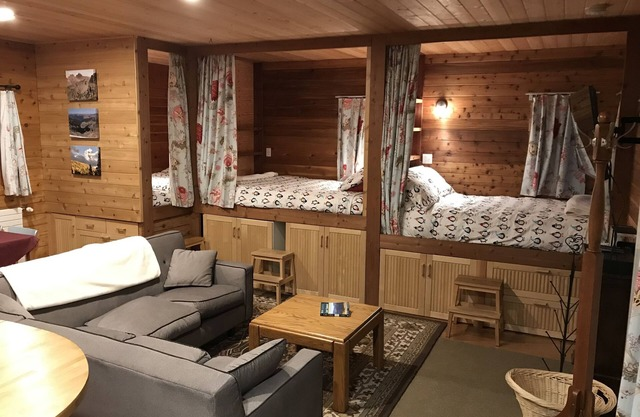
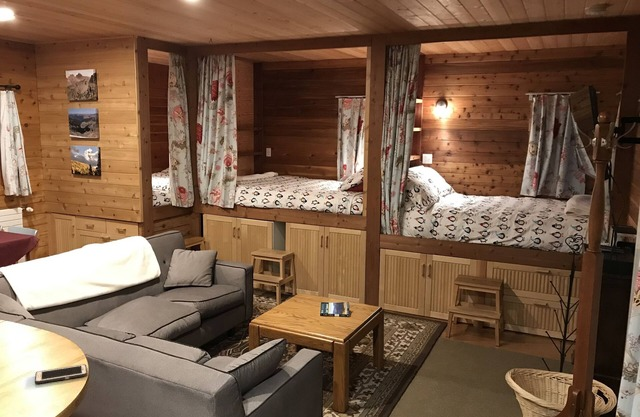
+ cell phone [34,363,88,384]
